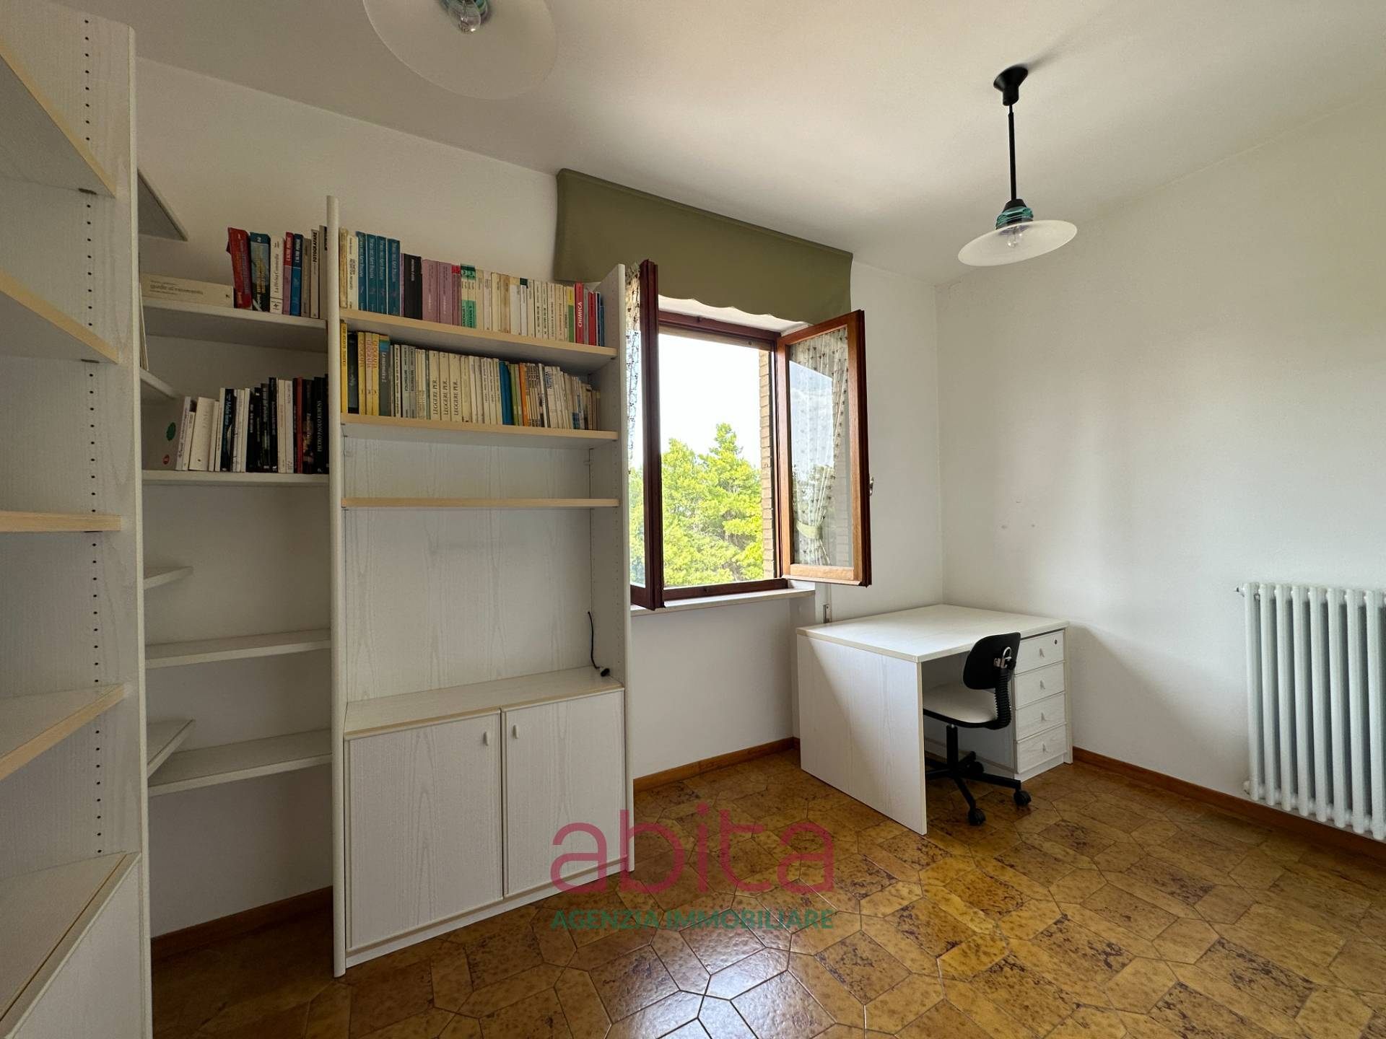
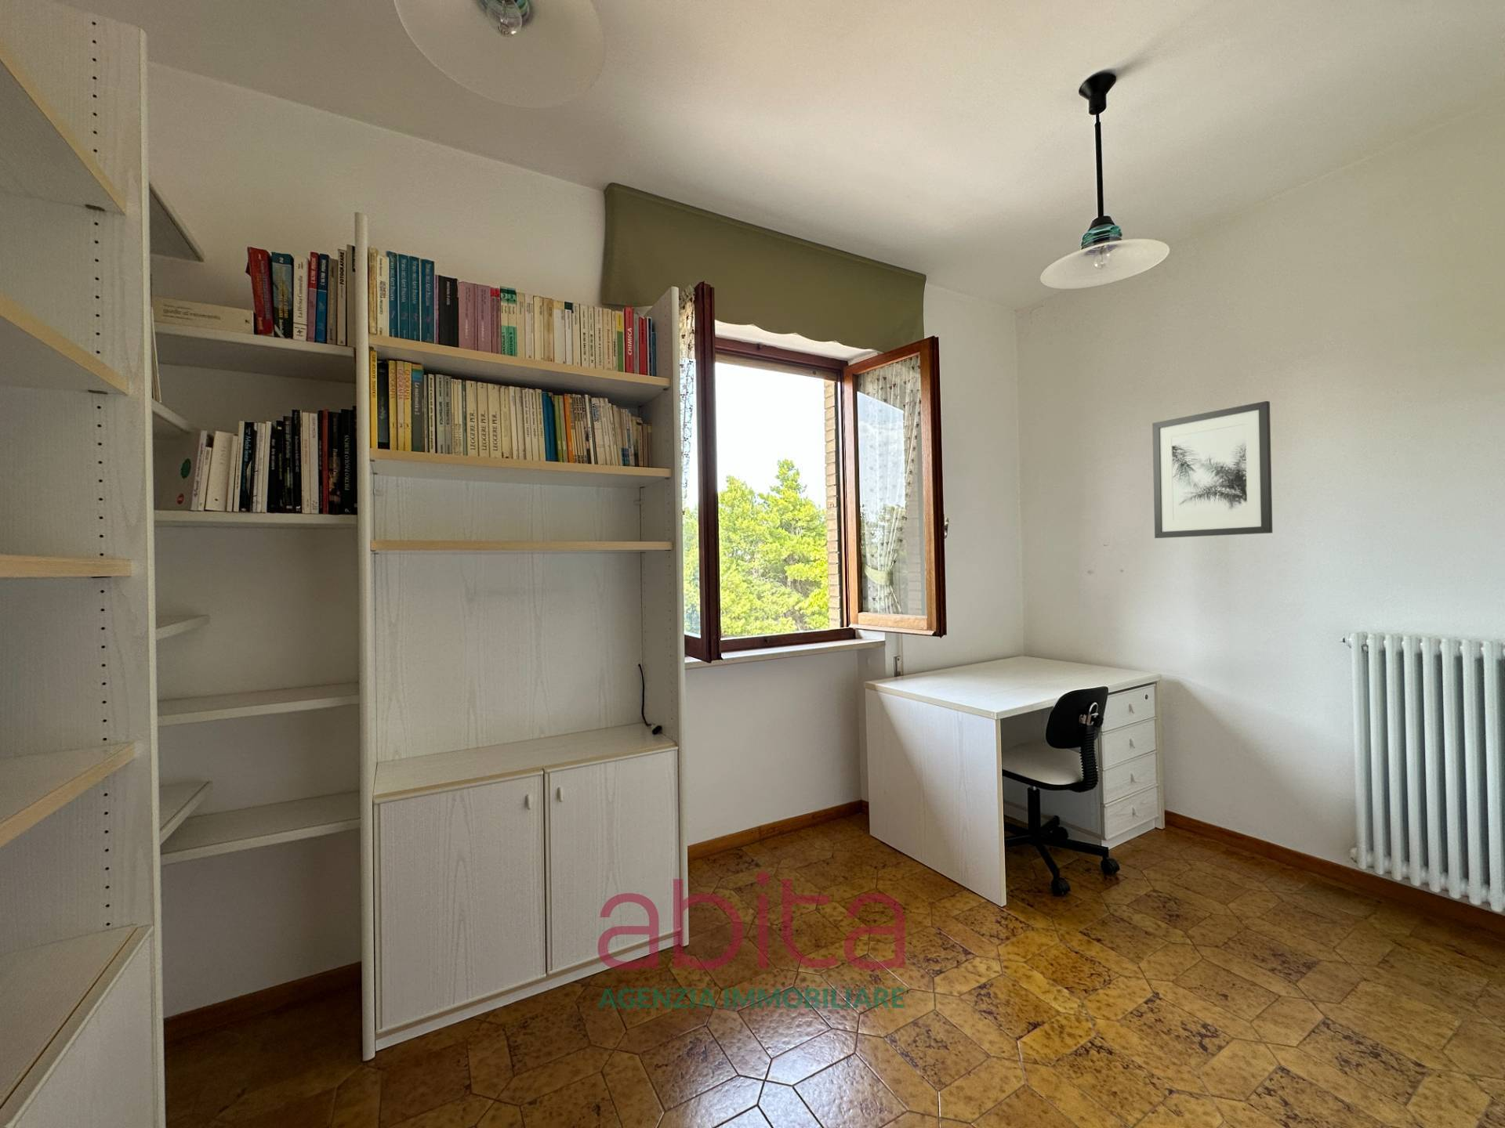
+ wall art [1152,400,1273,539]
